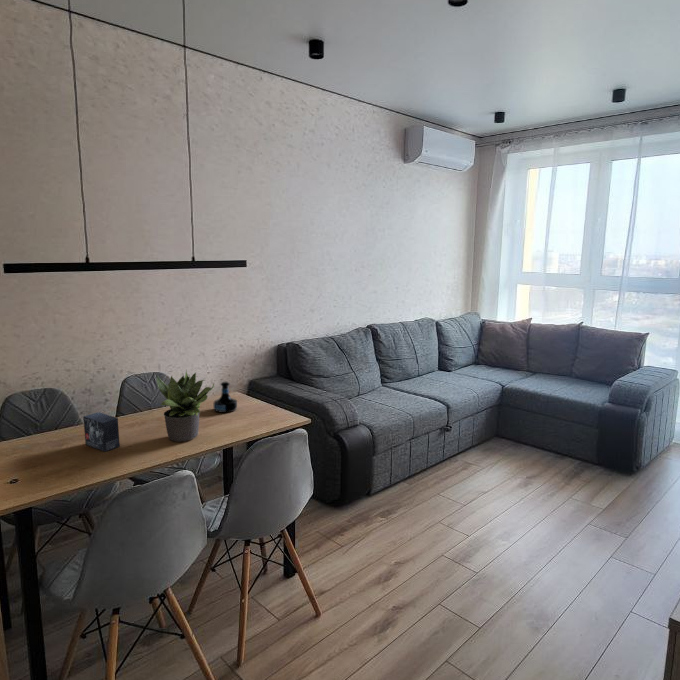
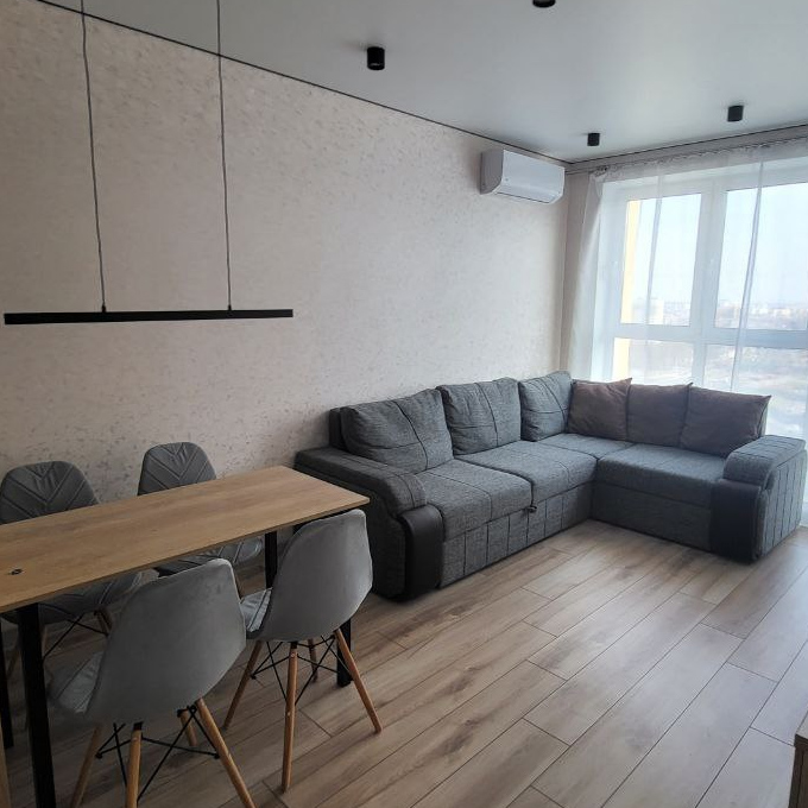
- small box [82,411,121,453]
- potted plant [156,369,215,443]
- tequila bottle [213,380,238,414]
